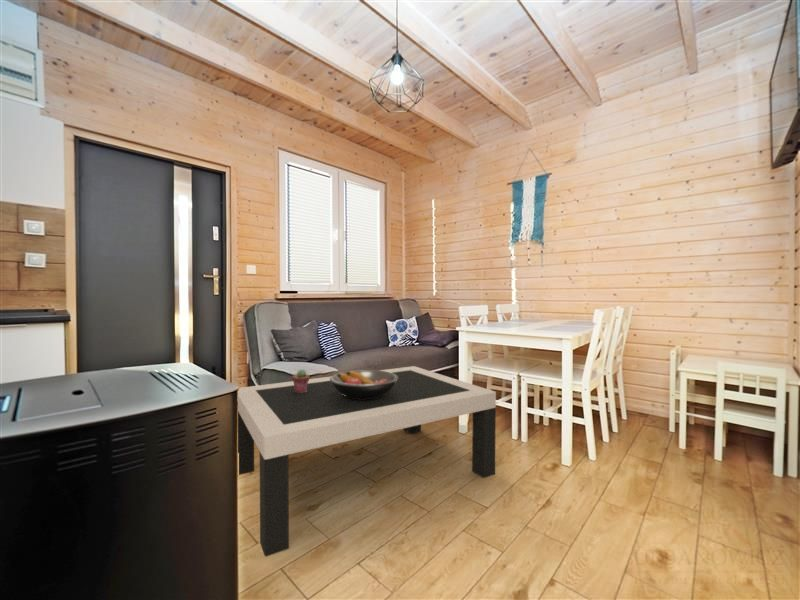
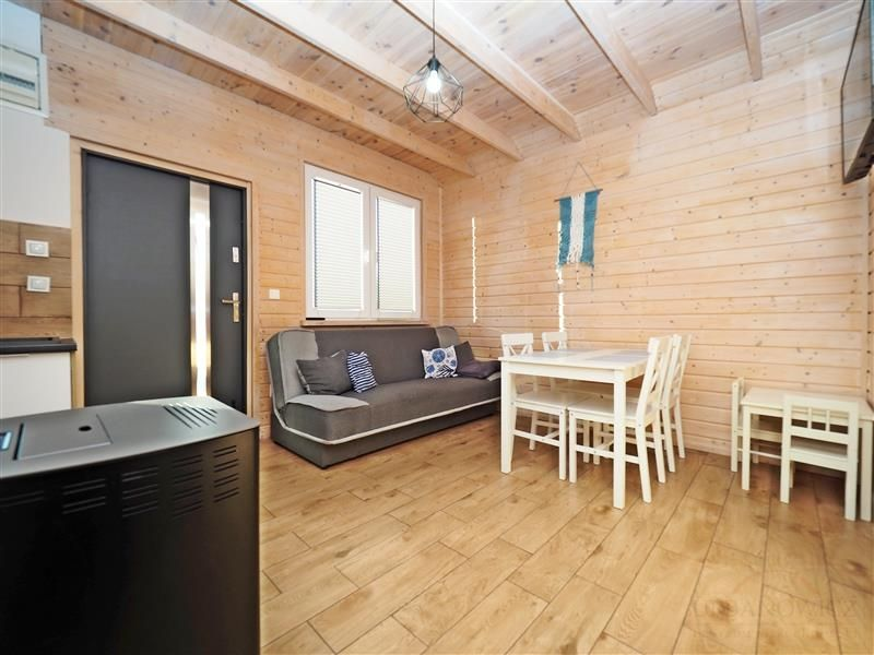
- fruit bowl [330,369,398,400]
- potted succulent [291,368,310,393]
- coffee table [237,365,497,557]
